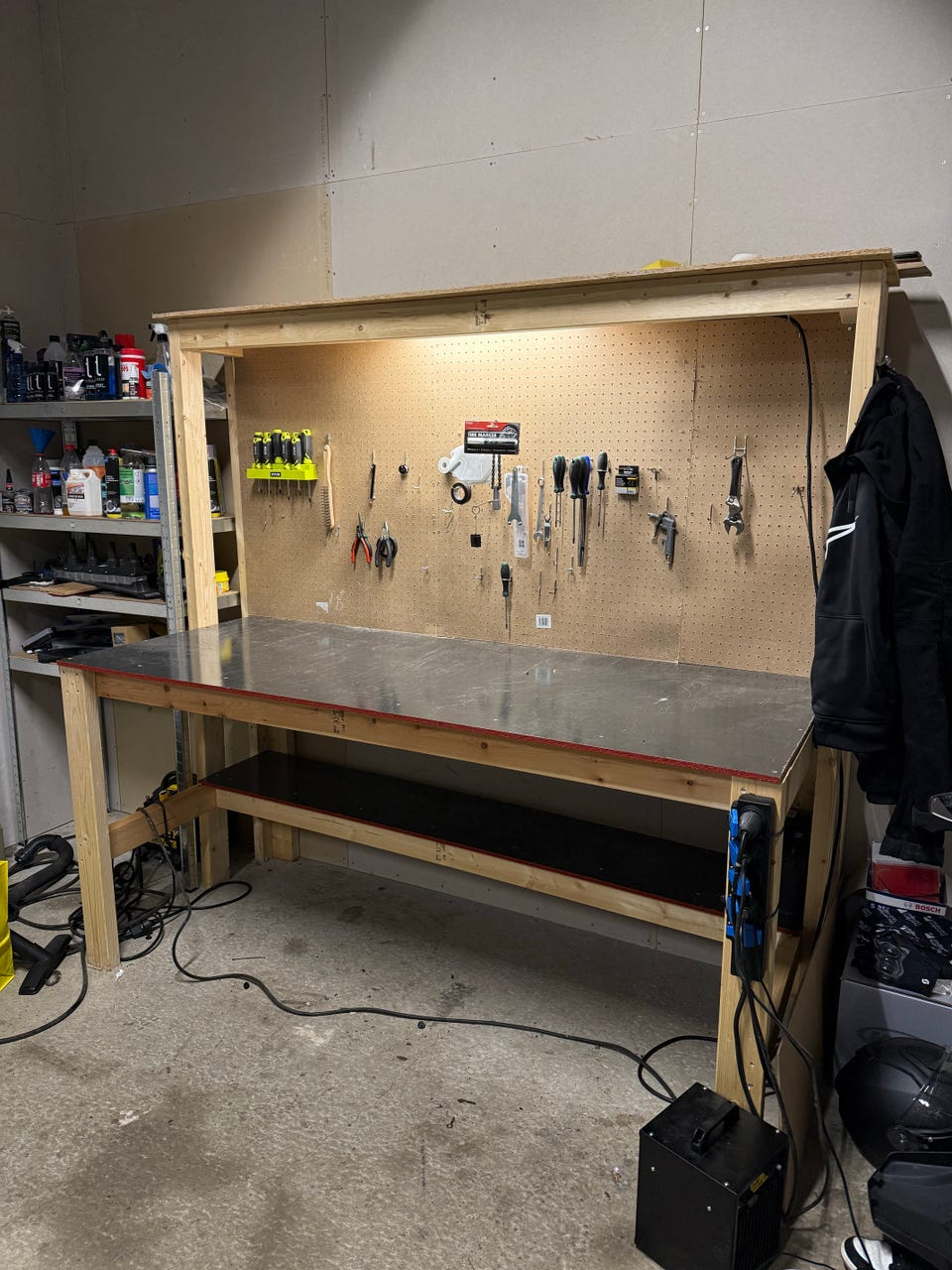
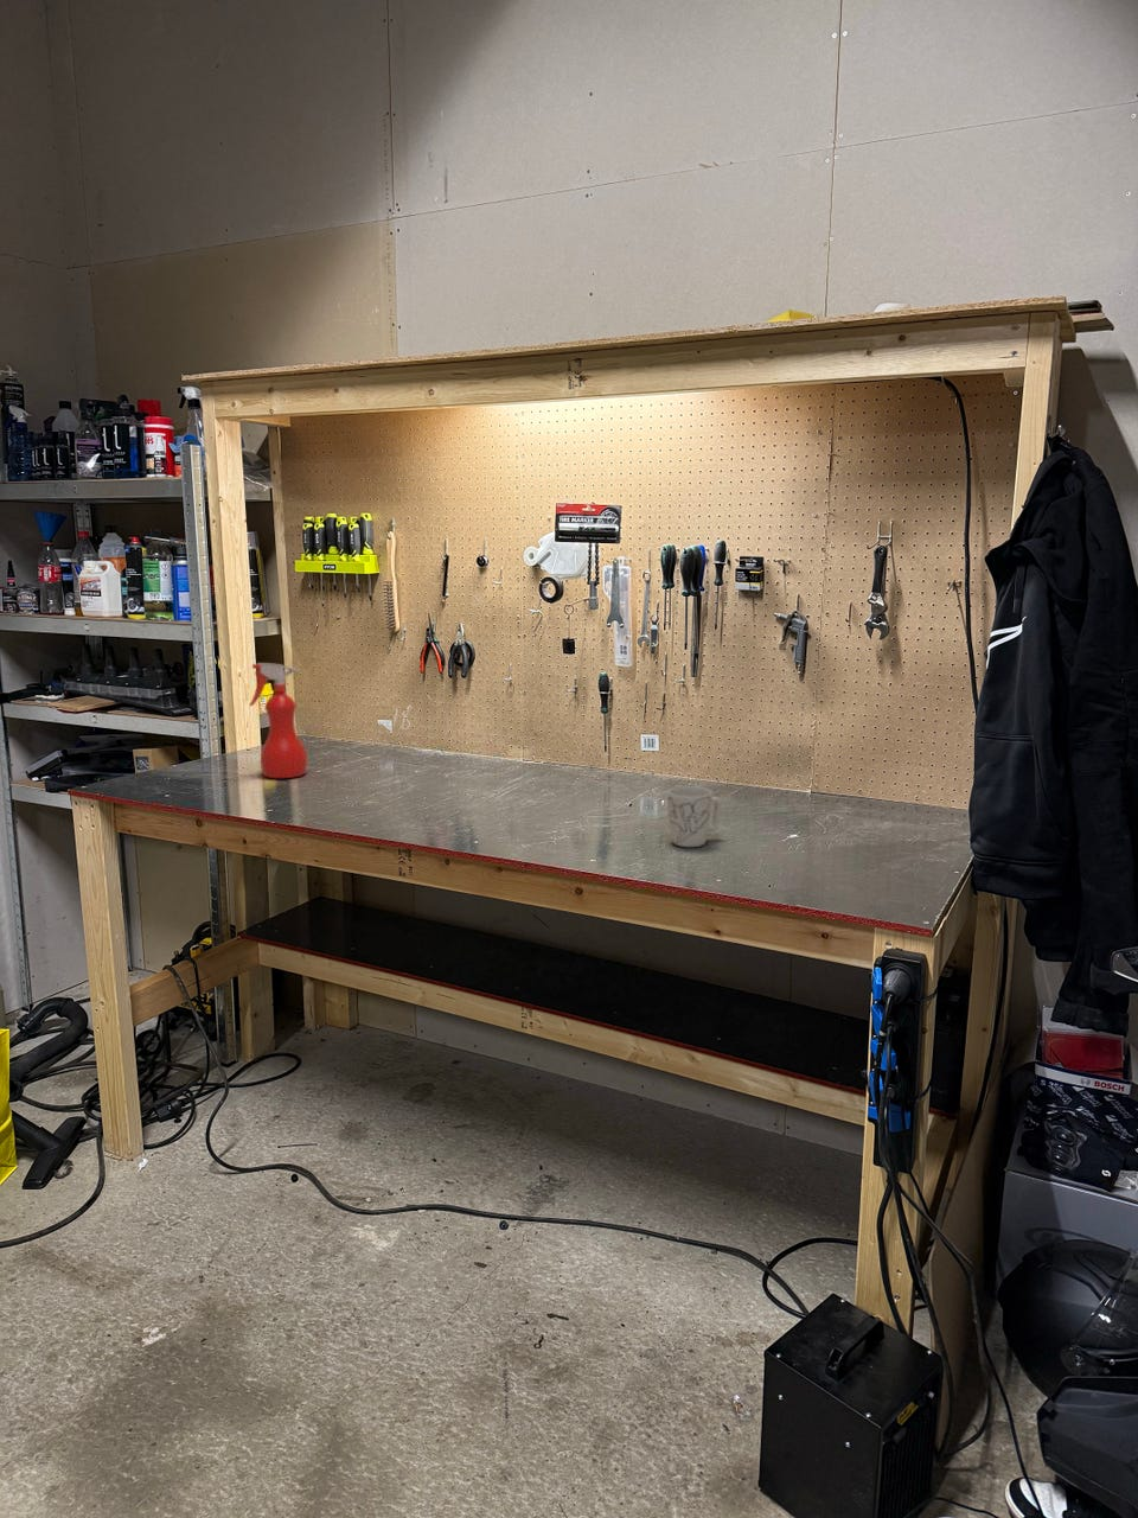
+ spray bottle [247,662,308,779]
+ mug [666,785,723,847]
